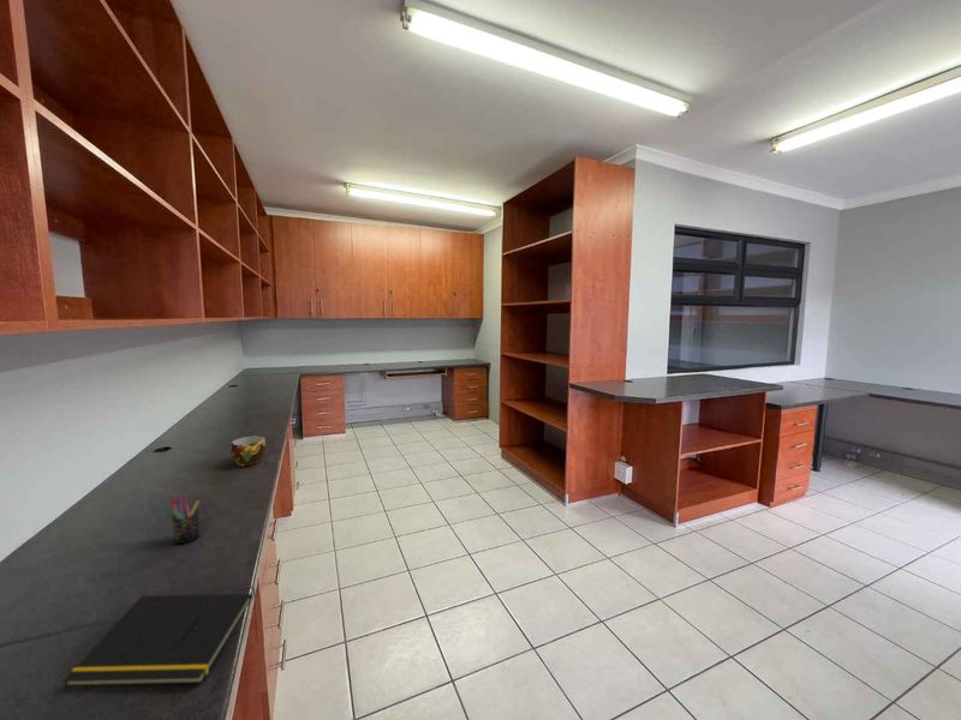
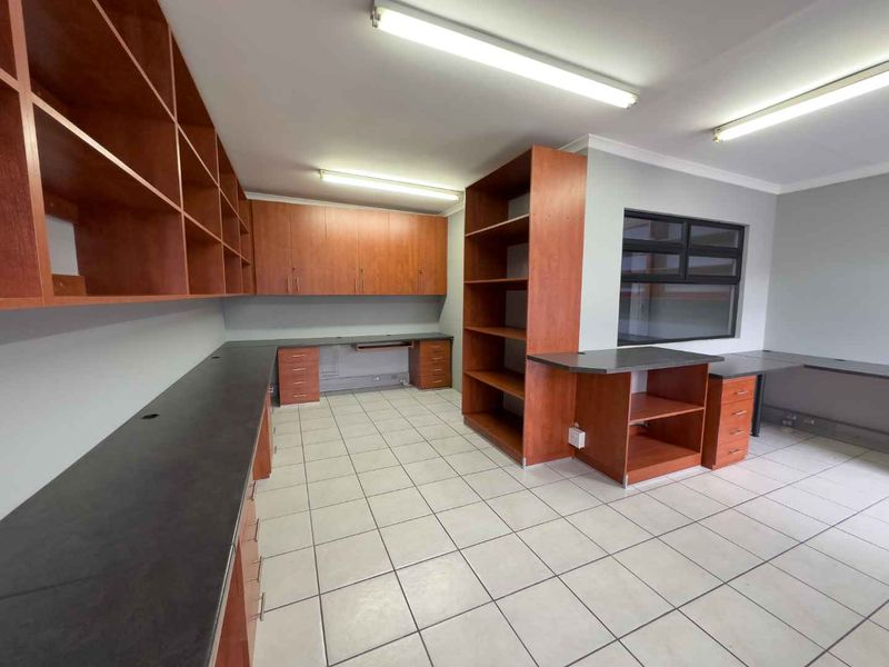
- cup [229,434,267,467]
- pen holder [169,496,202,545]
- notepad [62,593,253,688]
